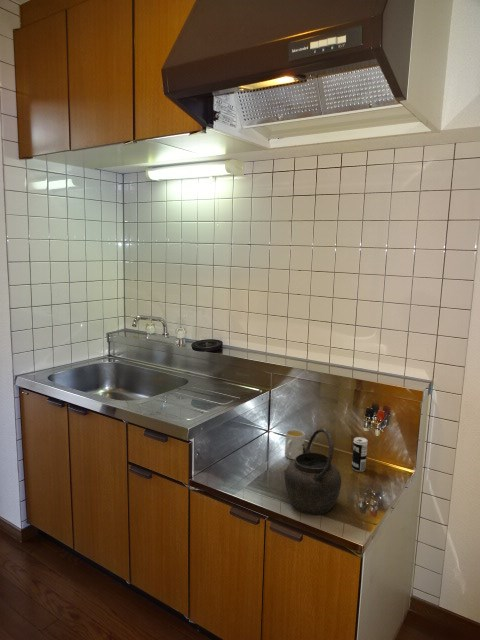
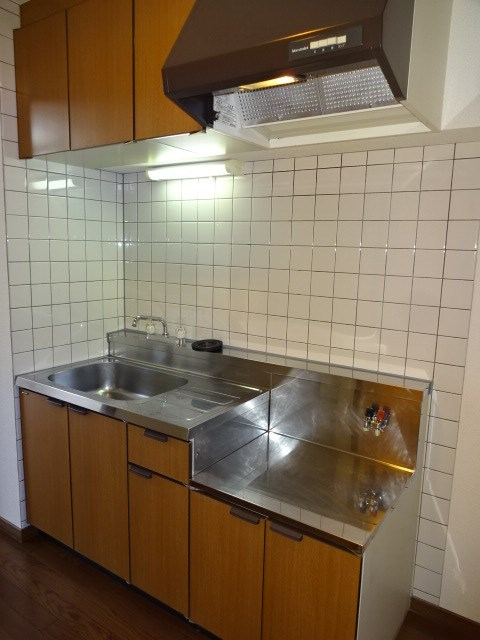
- beverage can [351,436,369,473]
- mug [284,429,306,461]
- kettle [284,428,342,516]
